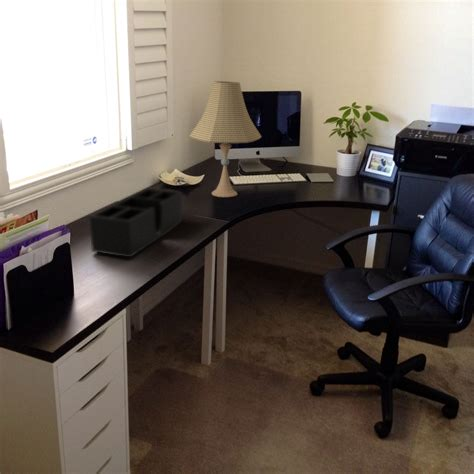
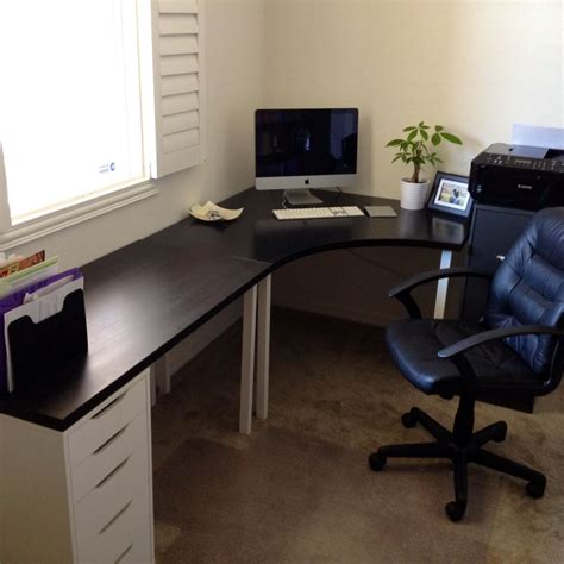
- desk organizer [89,187,183,259]
- desk lamp [188,80,262,198]
